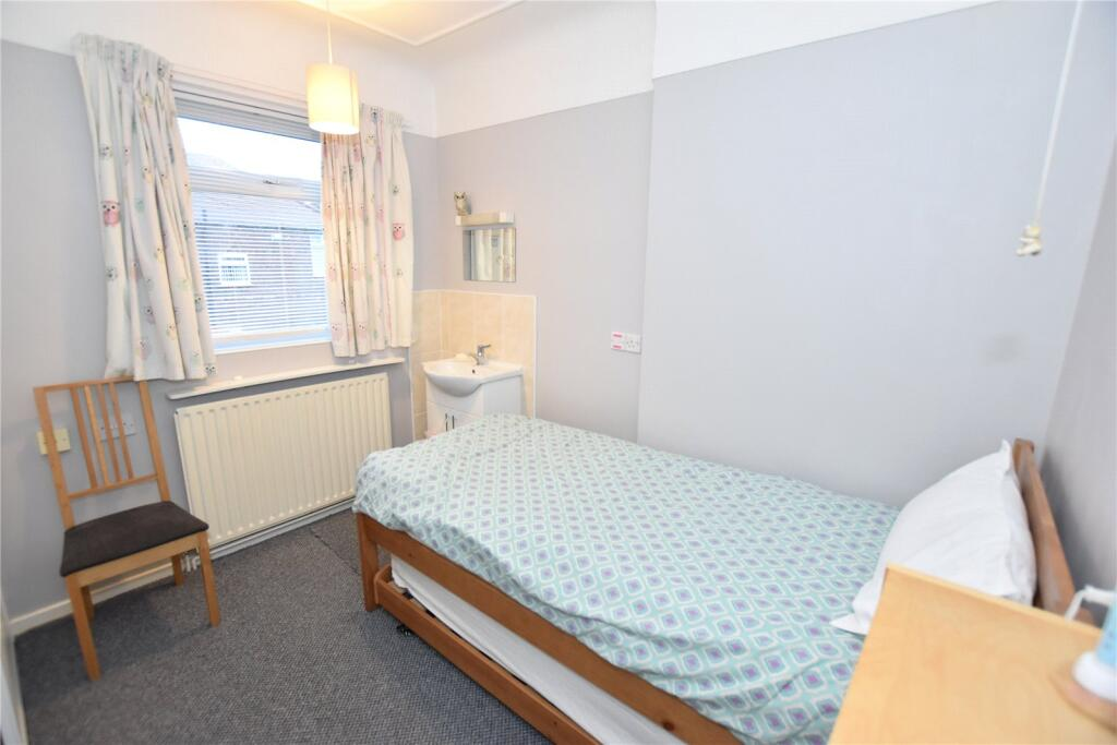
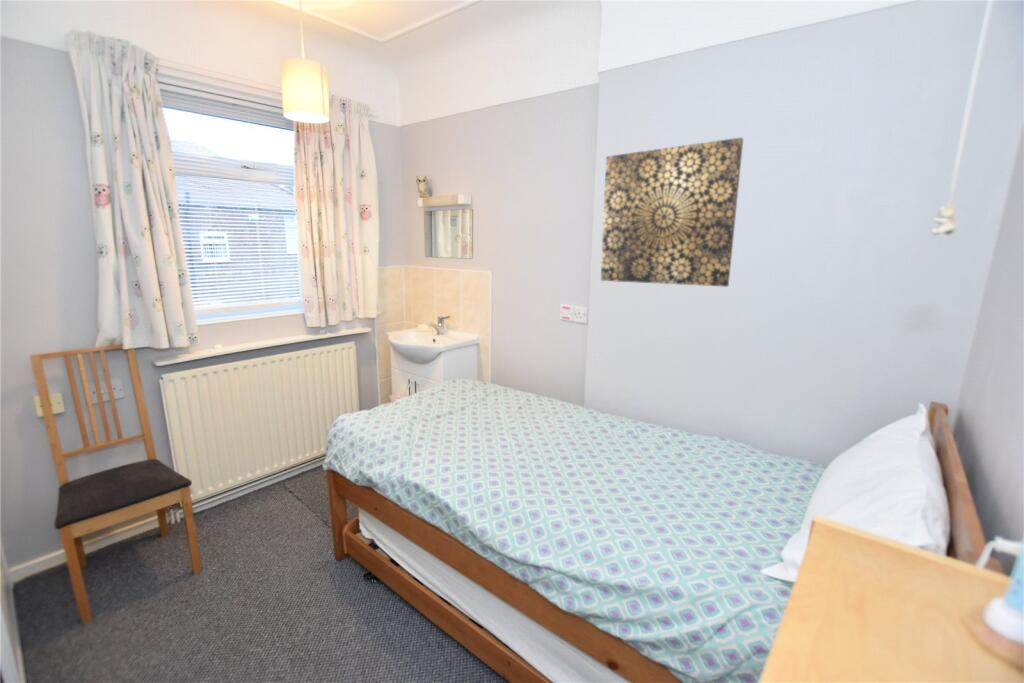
+ wall art [600,137,744,288]
